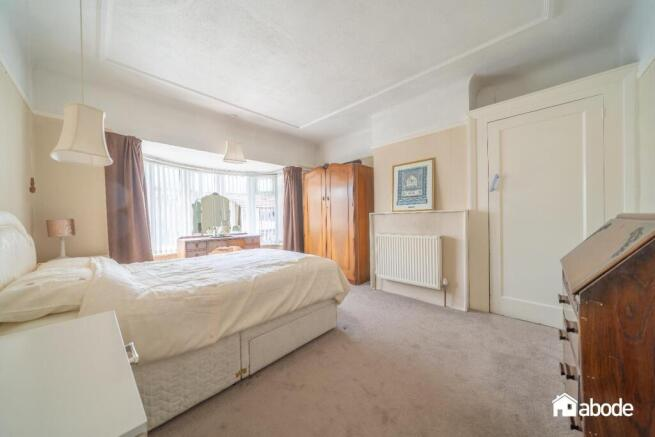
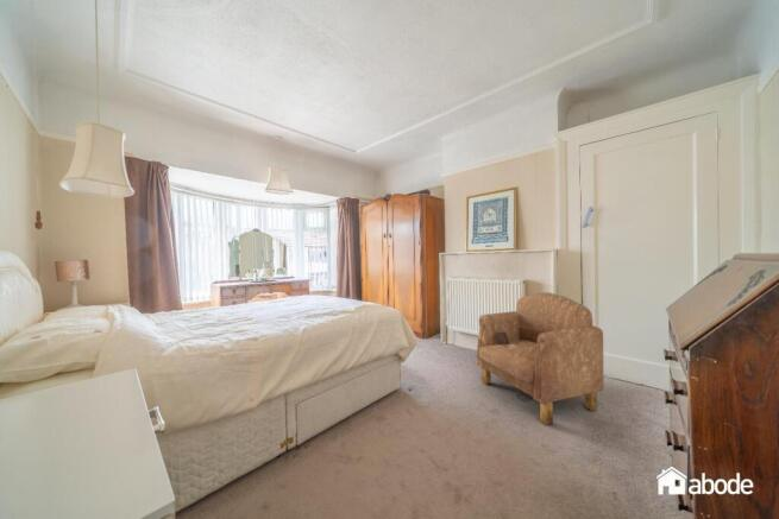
+ armchair [476,291,605,426]
